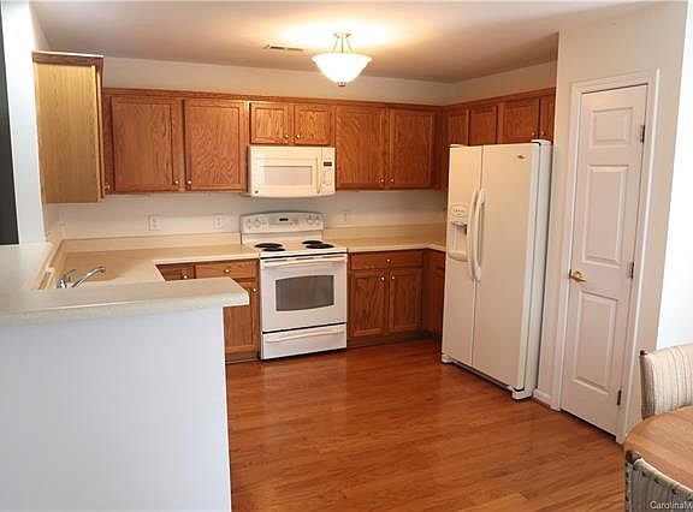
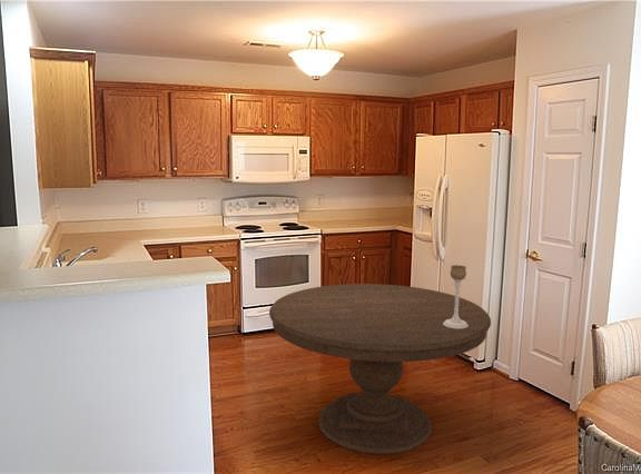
+ candle holder [443,264,469,329]
+ dining table [268,283,492,455]
